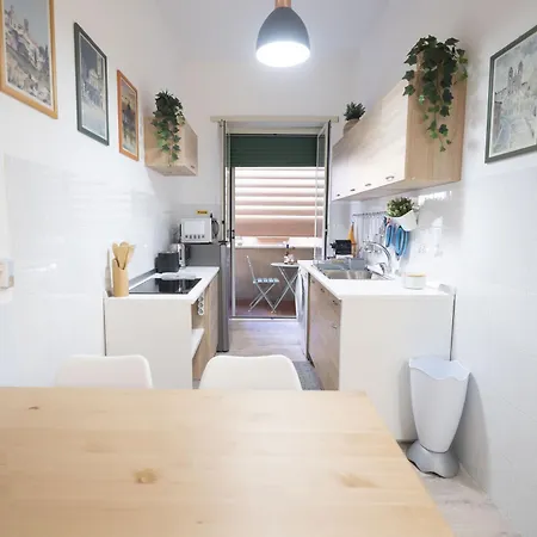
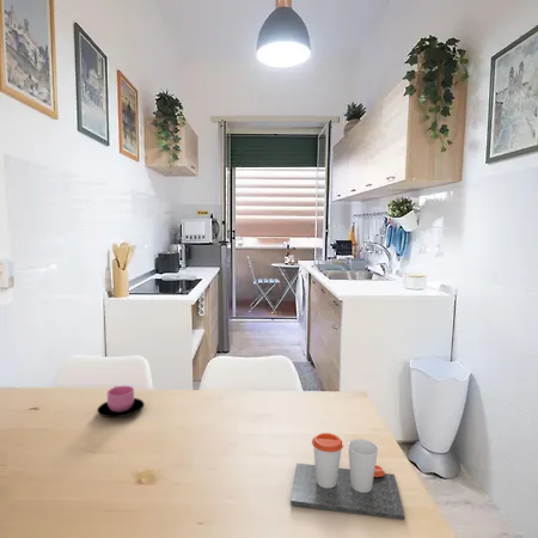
+ cup [289,432,405,520]
+ cup [96,385,146,418]
